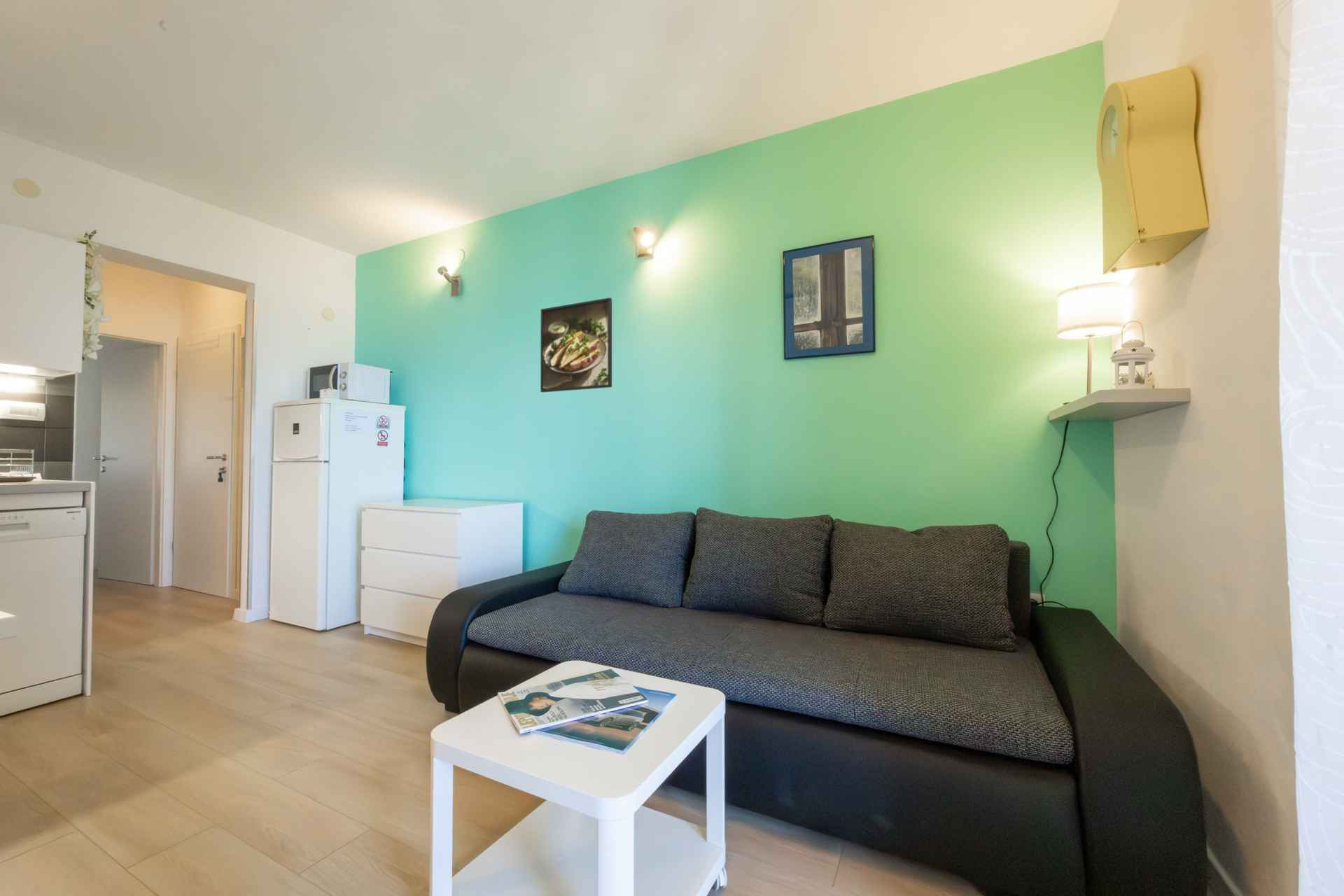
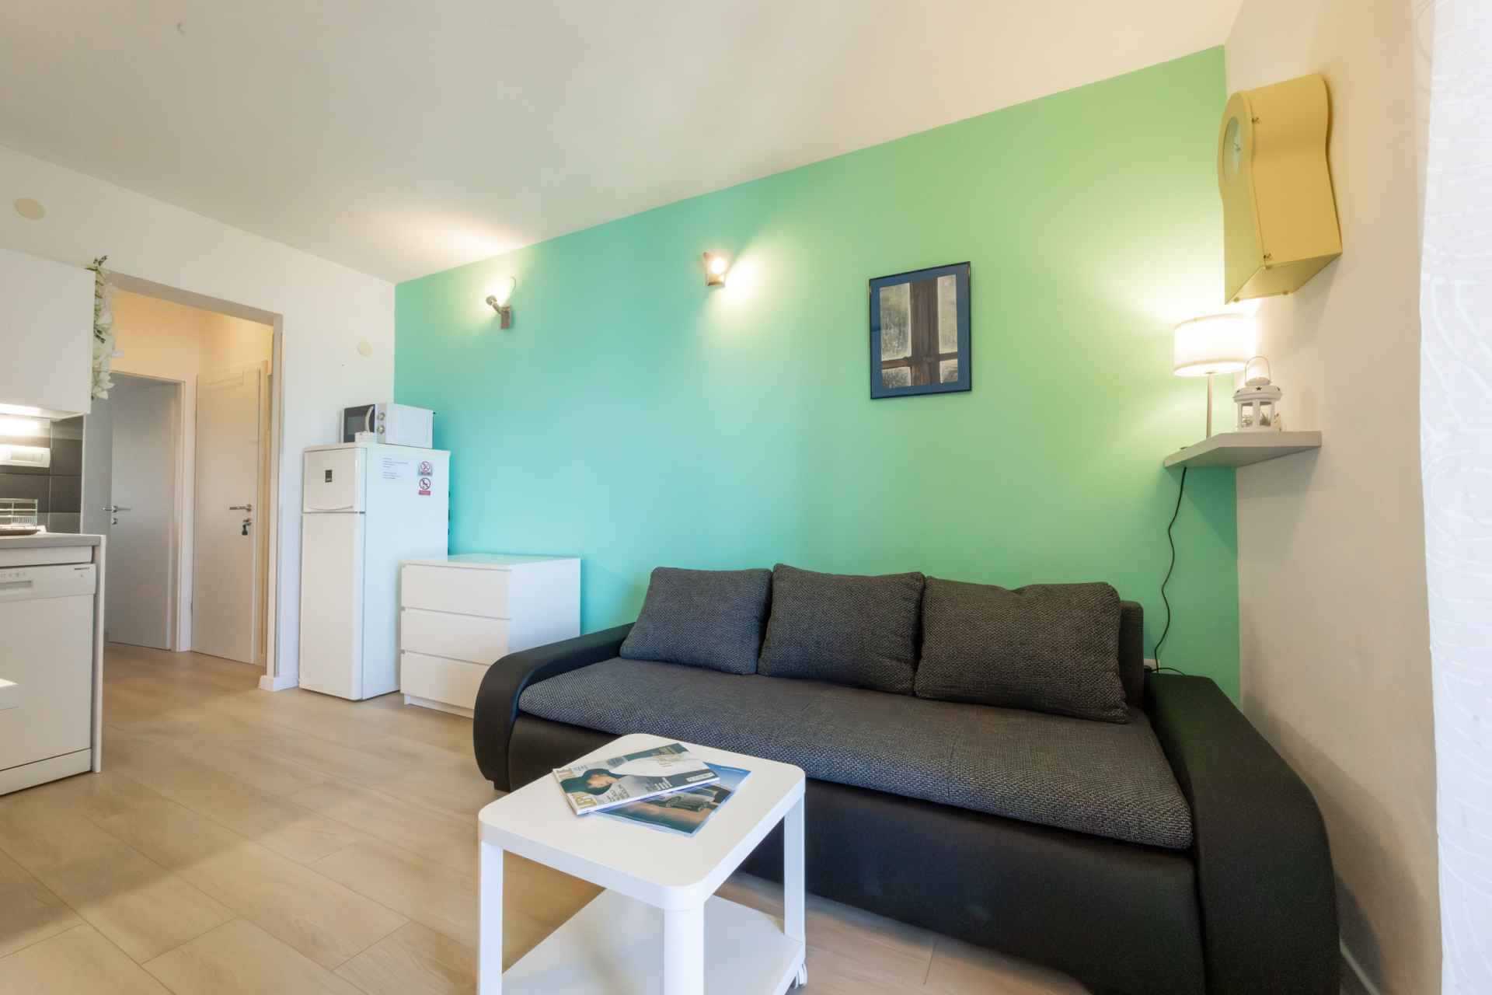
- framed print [540,297,612,393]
